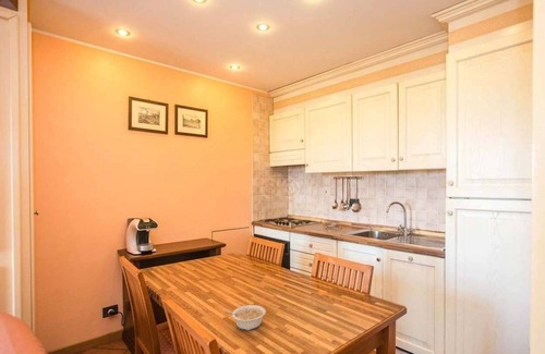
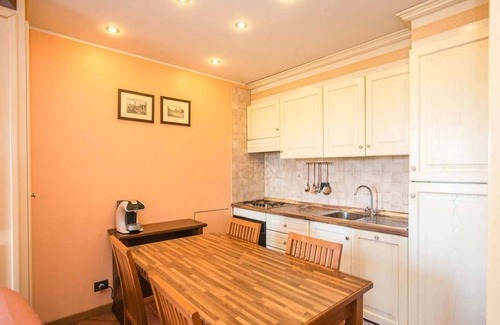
- legume [223,304,267,331]
